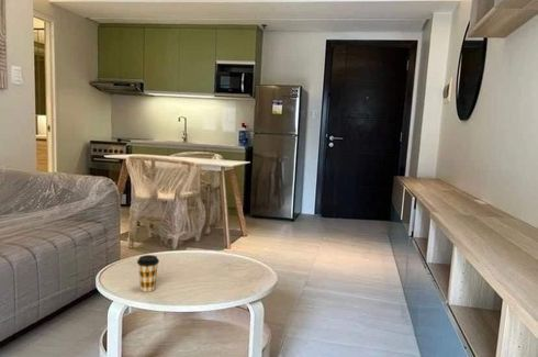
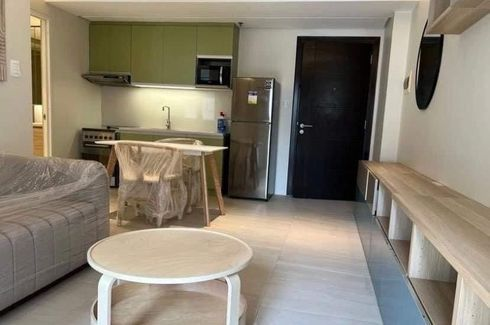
- coffee cup [136,254,160,293]
